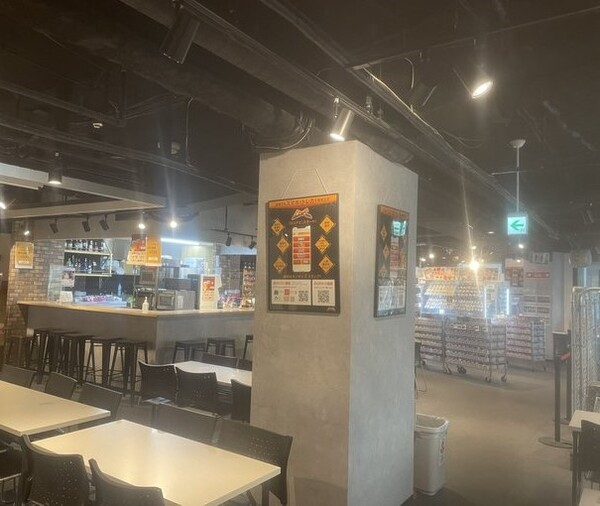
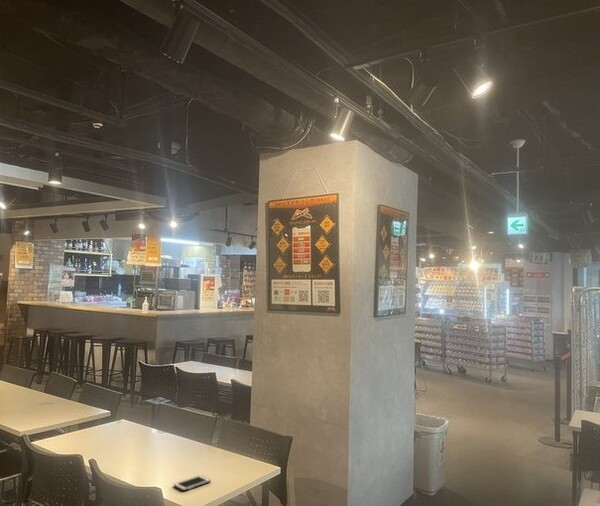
+ cell phone [173,474,212,492]
